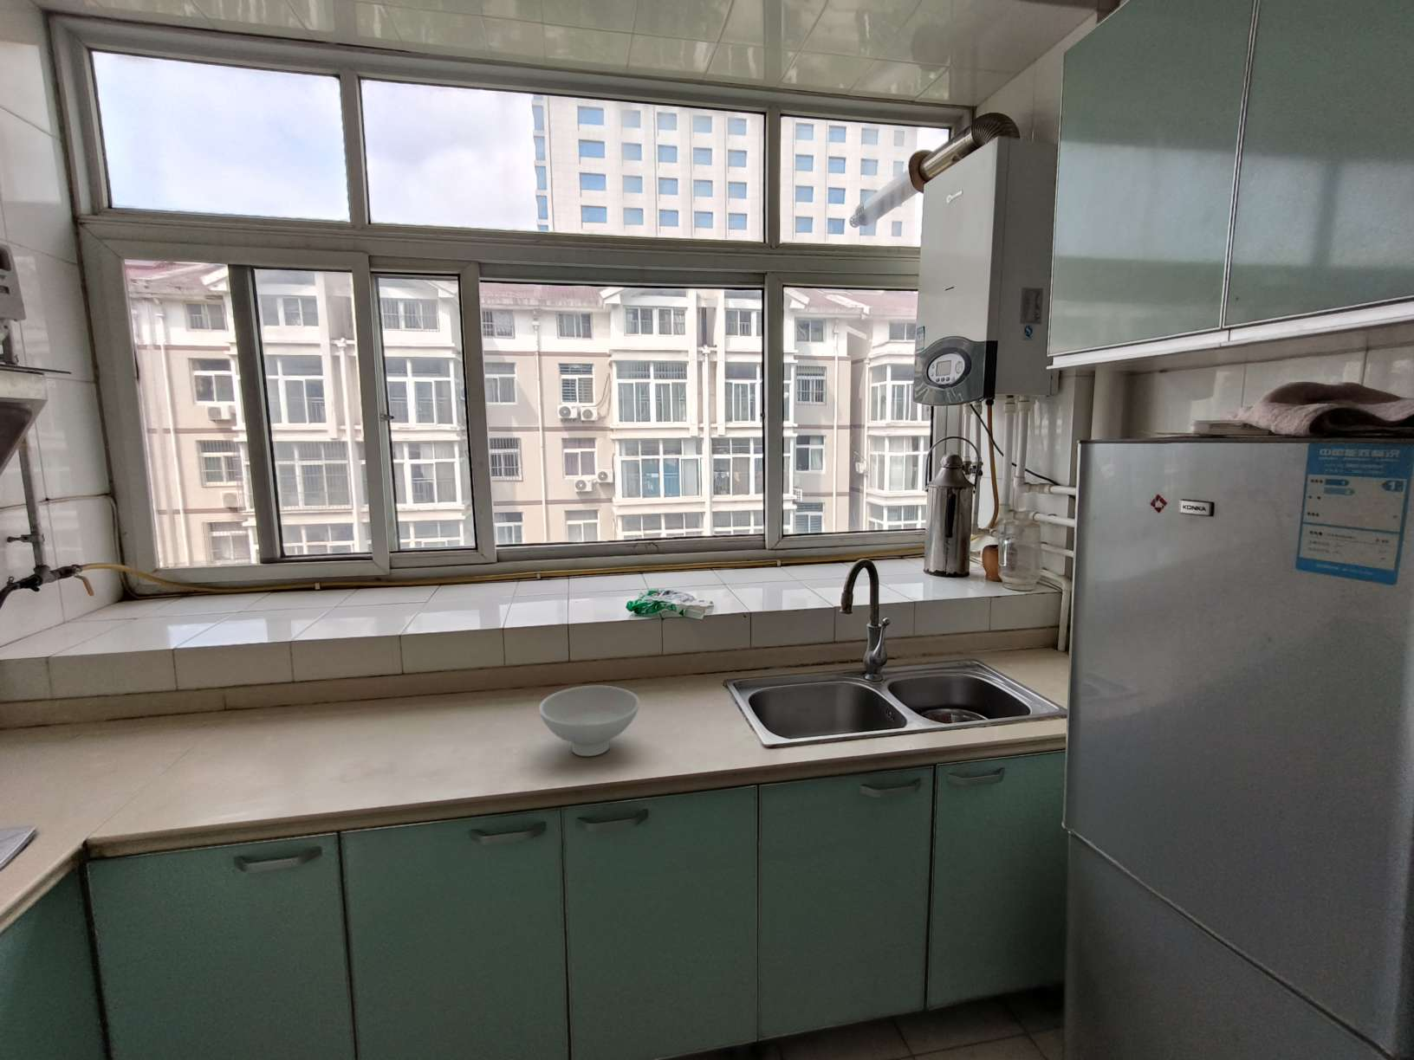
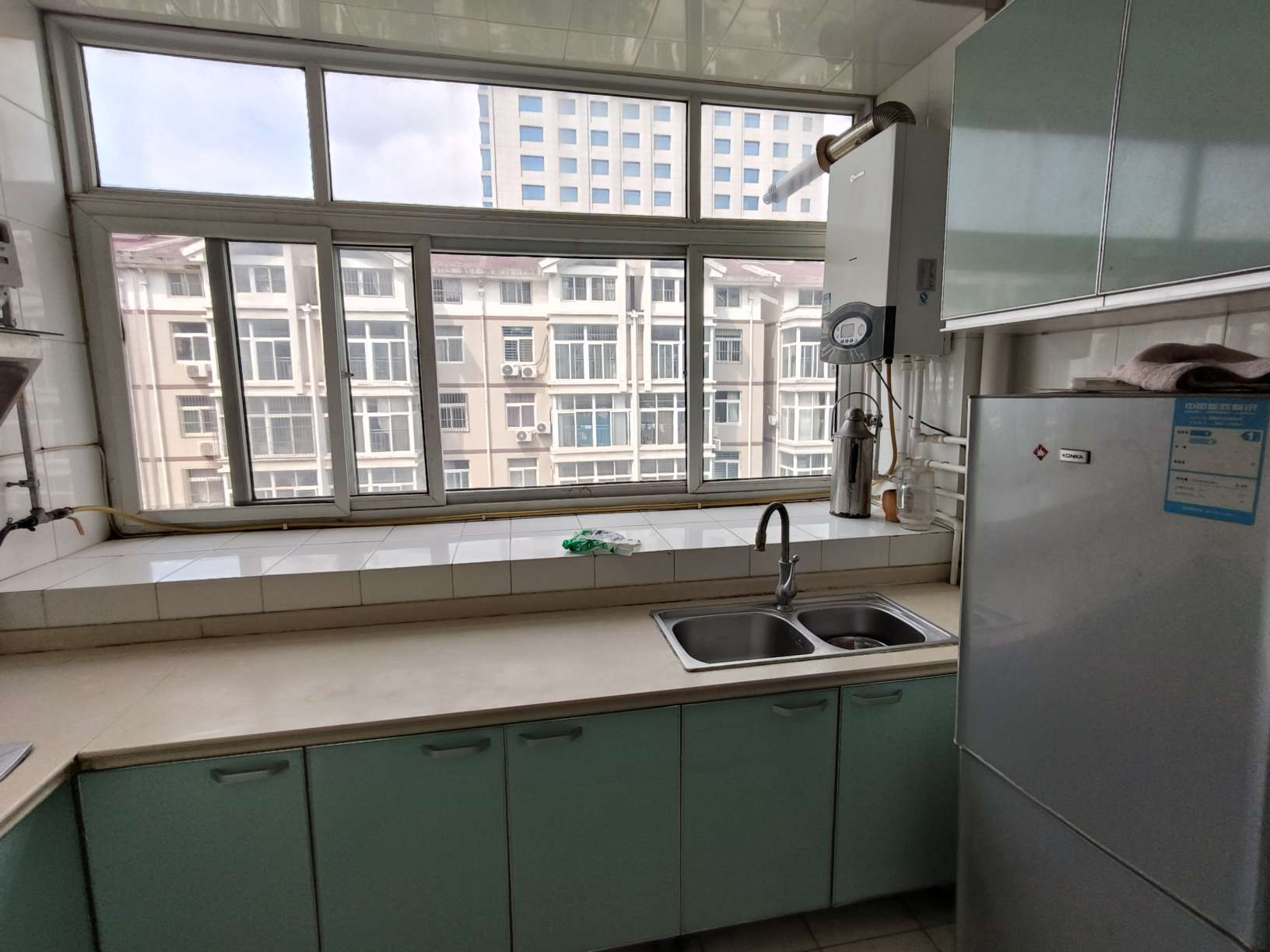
- bowl [538,685,641,757]
